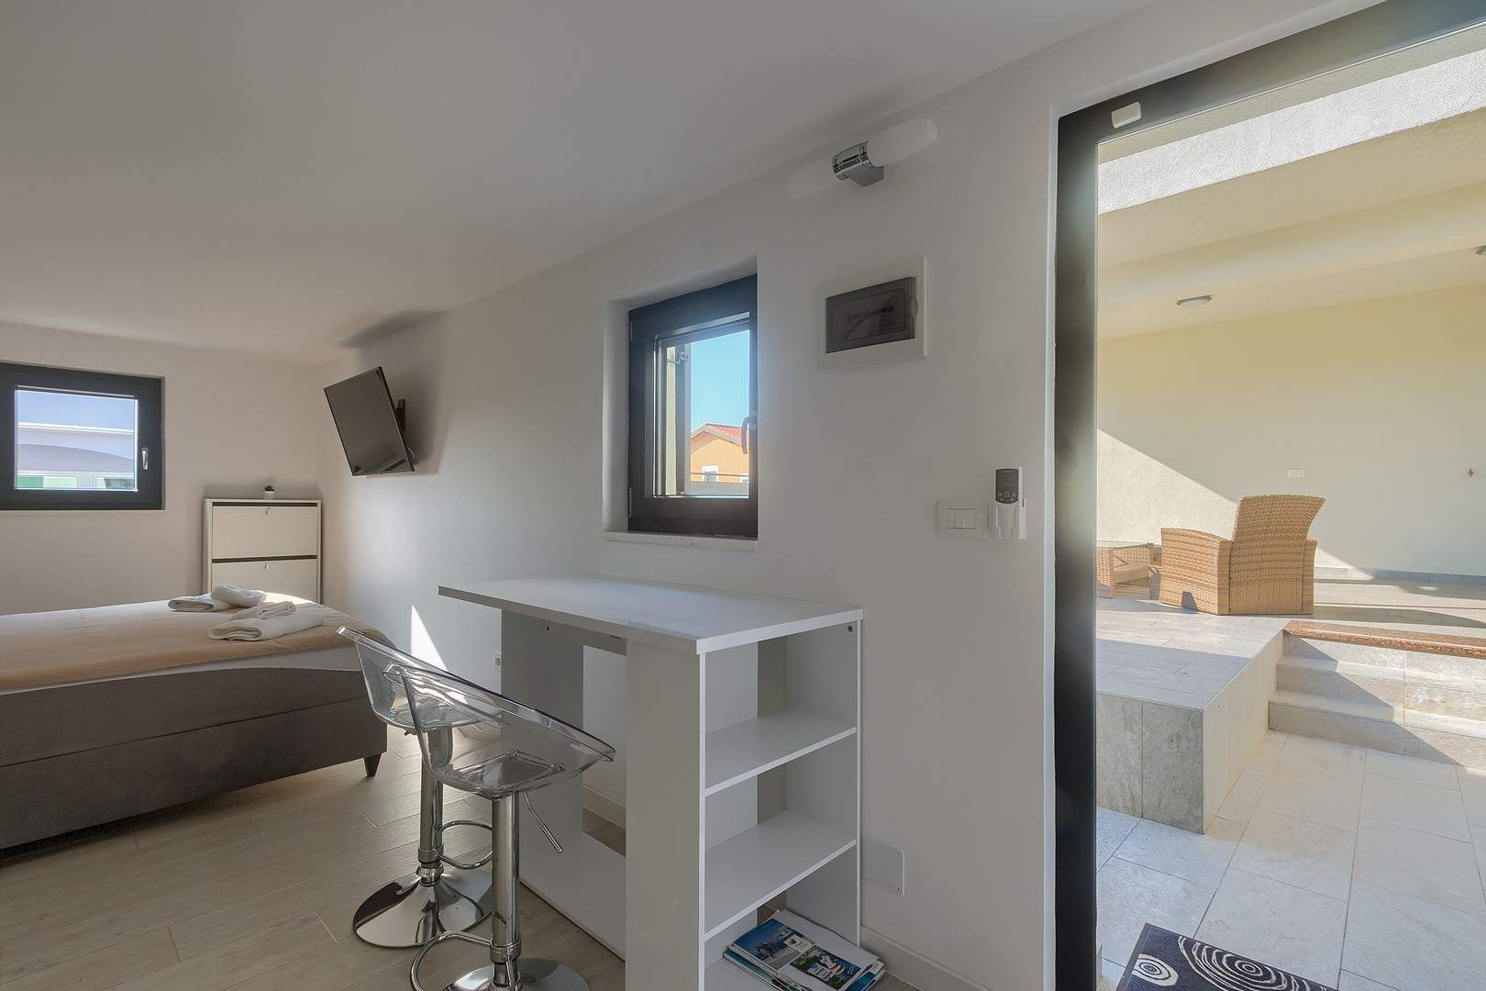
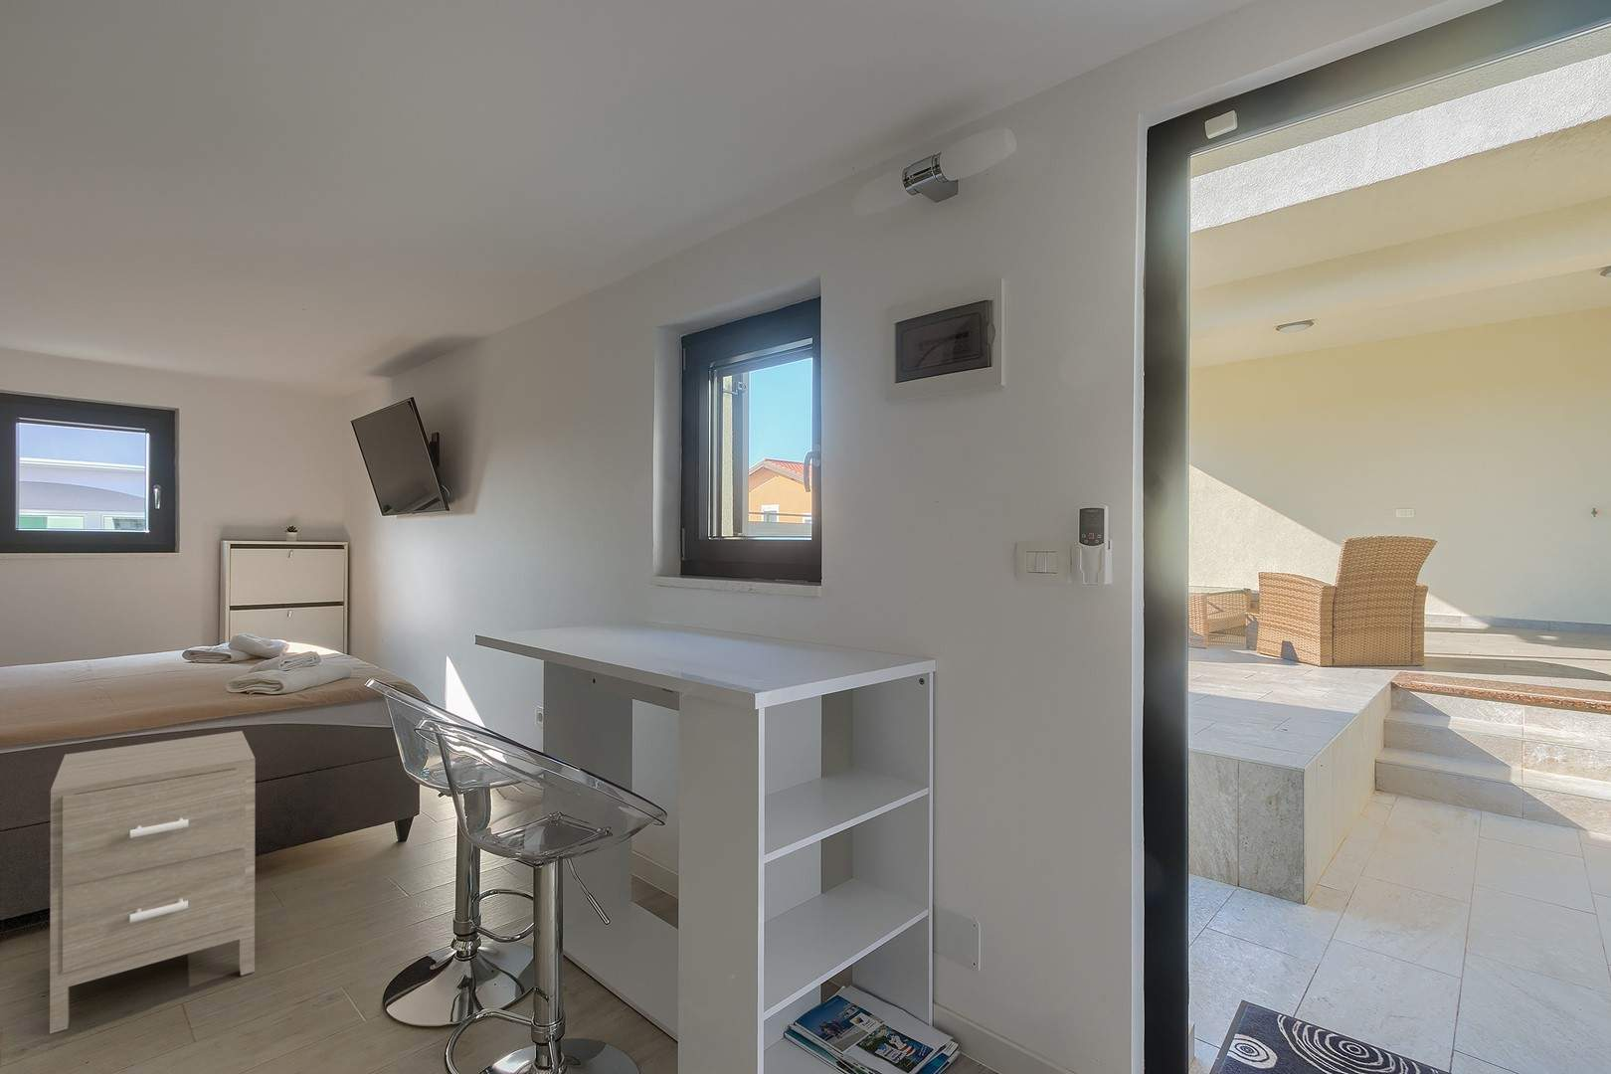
+ nightstand [49,730,257,1034]
